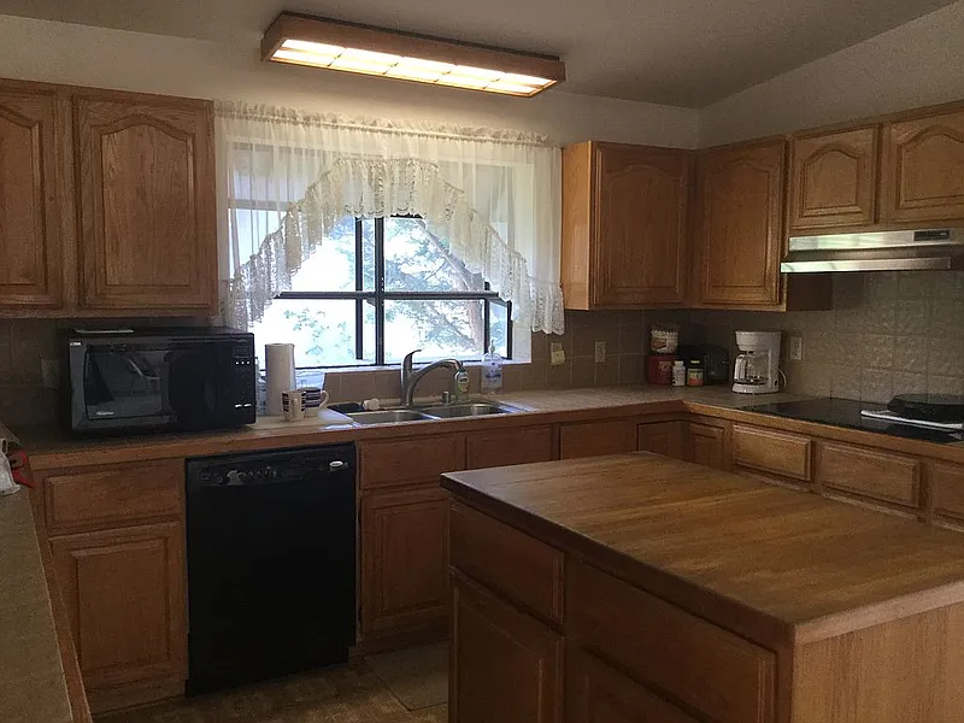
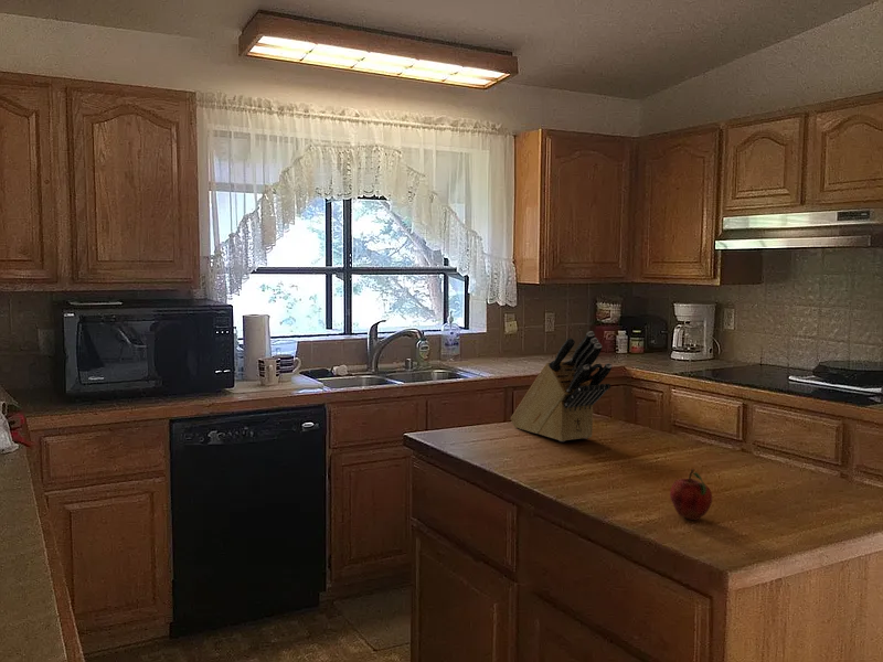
+ knife block [510,330,613,442]
+ fruit [669,468,713,521]
